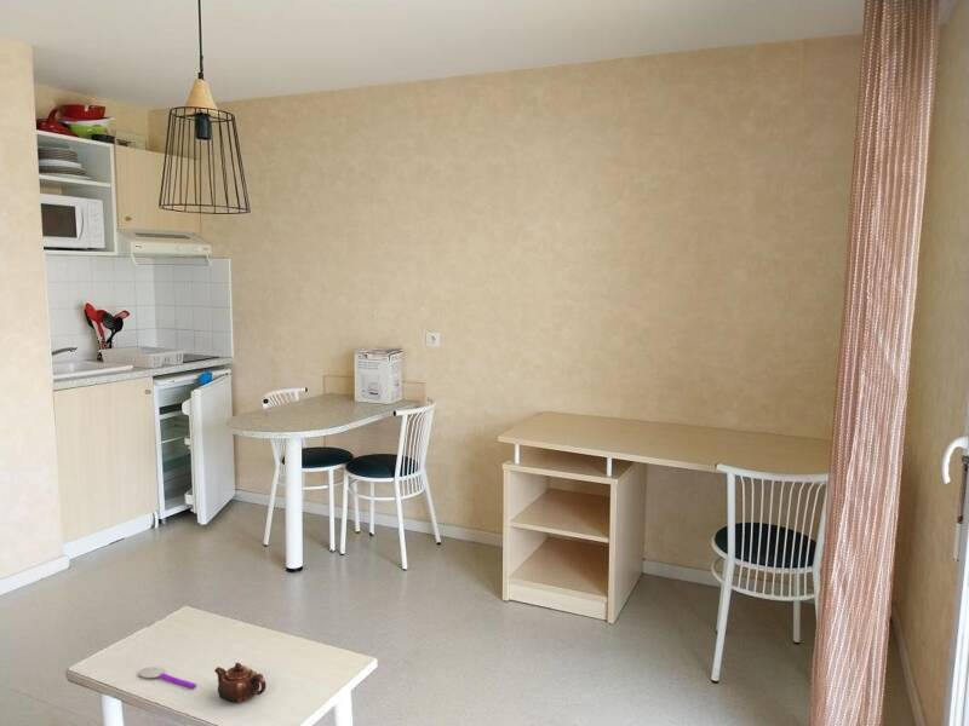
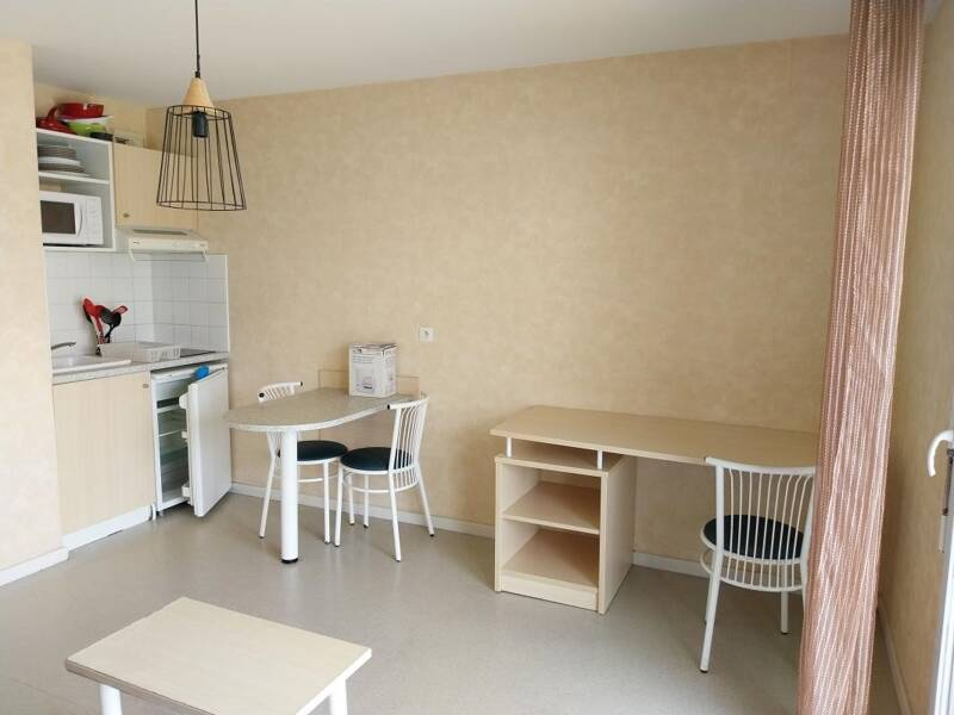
- teapot [213,662,268,704]
- spoon [138,666,197,690]
